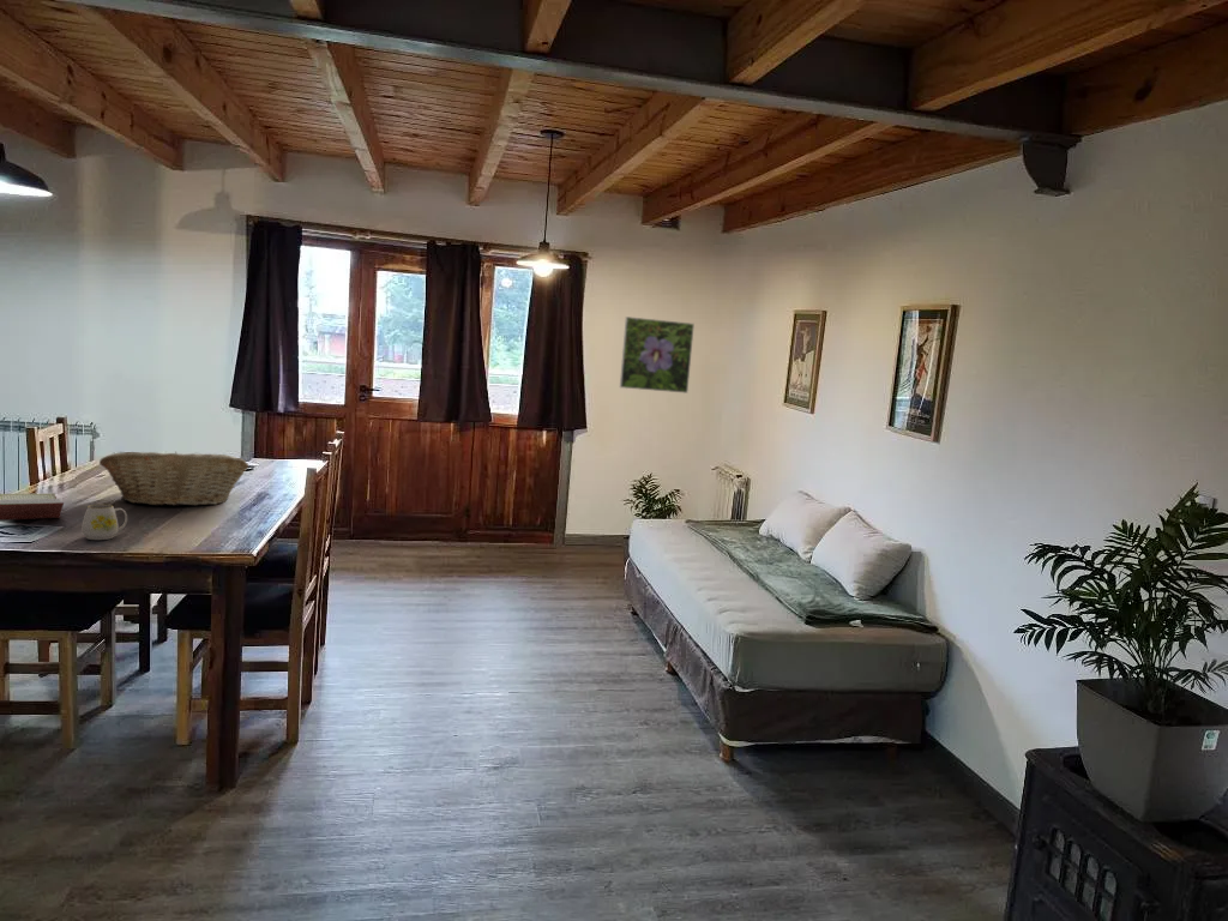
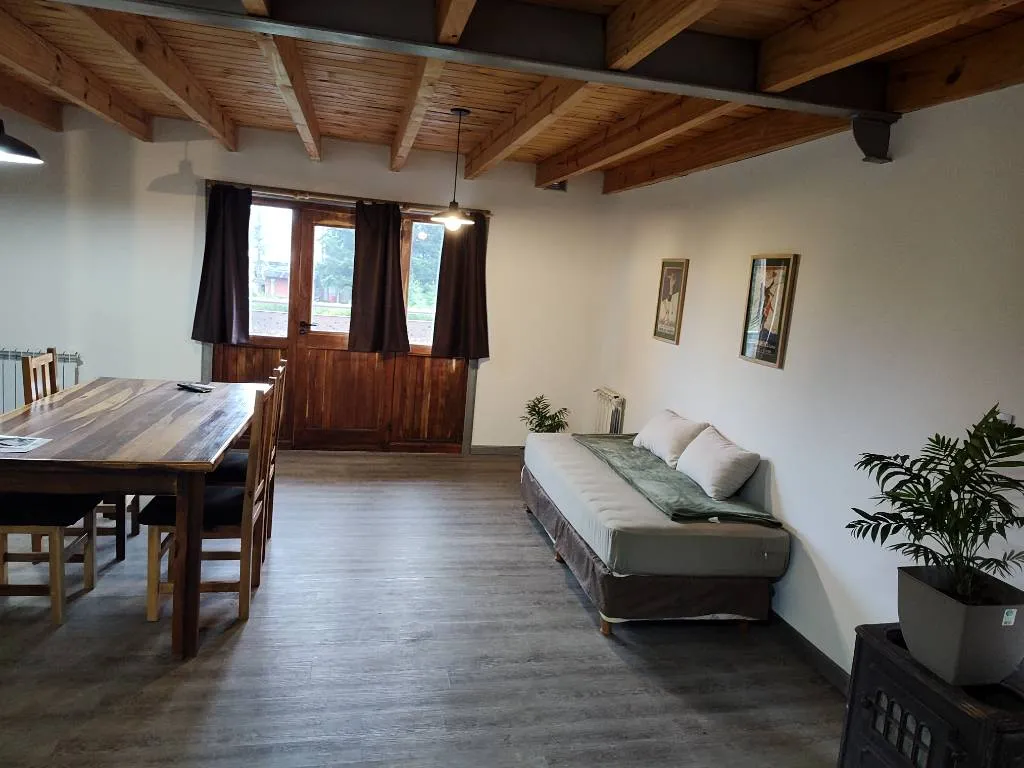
- book [0,492,65,522]
- fruit basket [98,450,249,507]
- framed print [619,315,696,395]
- mug [80,502,128,541]
